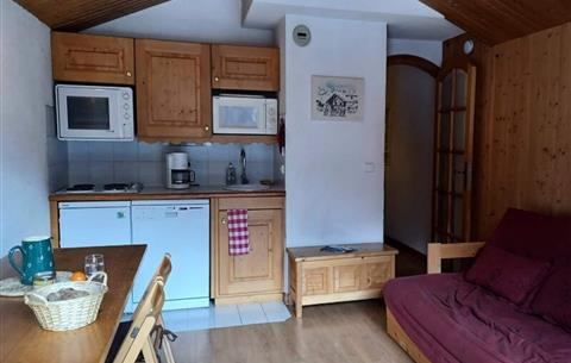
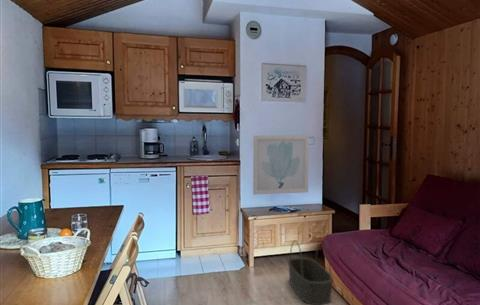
+ wall art [252,134,310,196]
+ basket [287,238,334,305]
